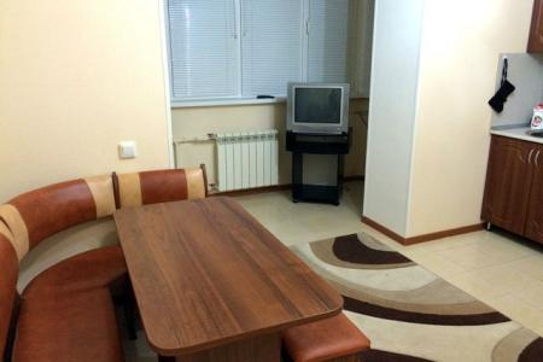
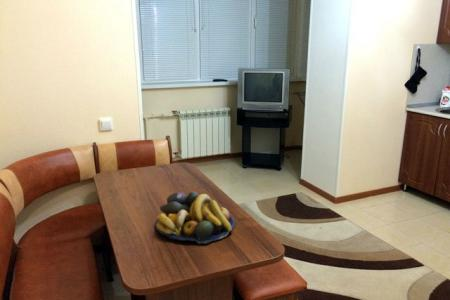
+ fruit bowl [154,191,235,244]
